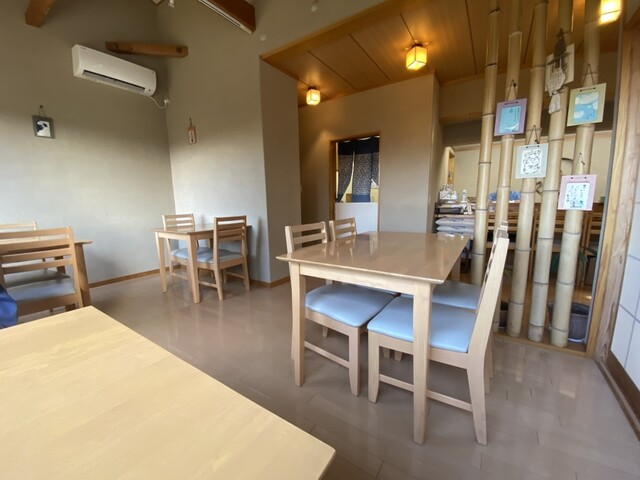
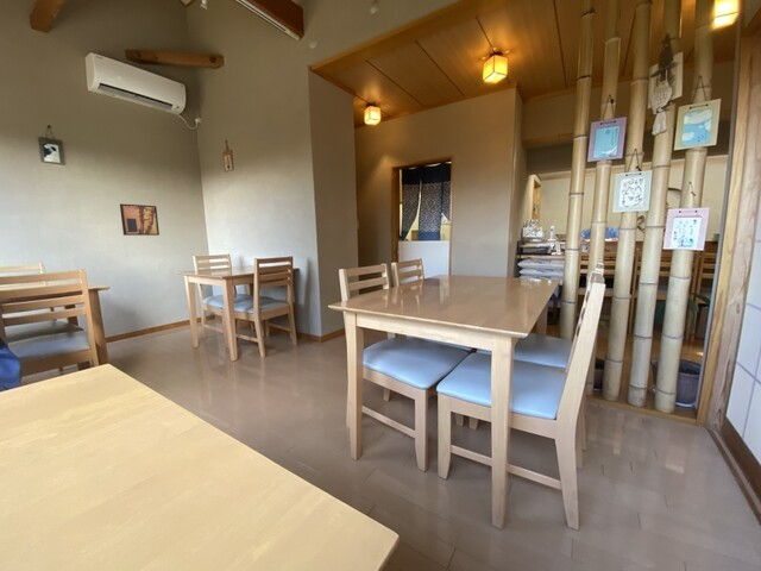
+ wall art [119,202,161,237]
